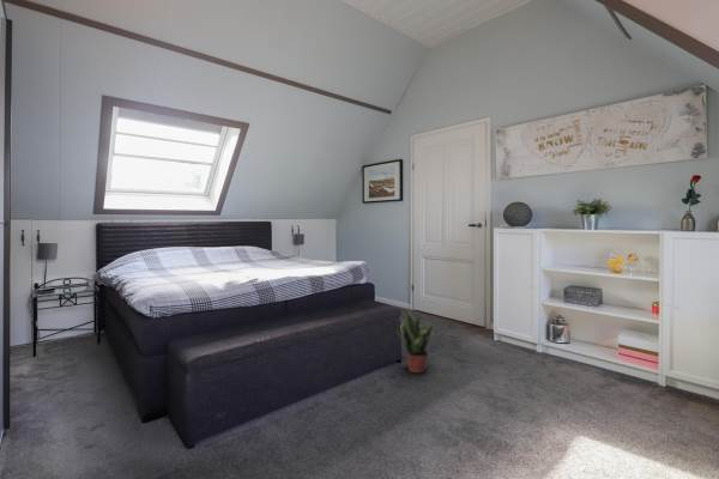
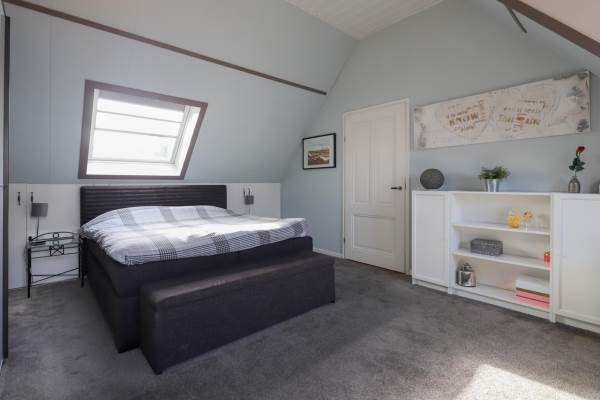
- potted plant [395,308,434,374]
